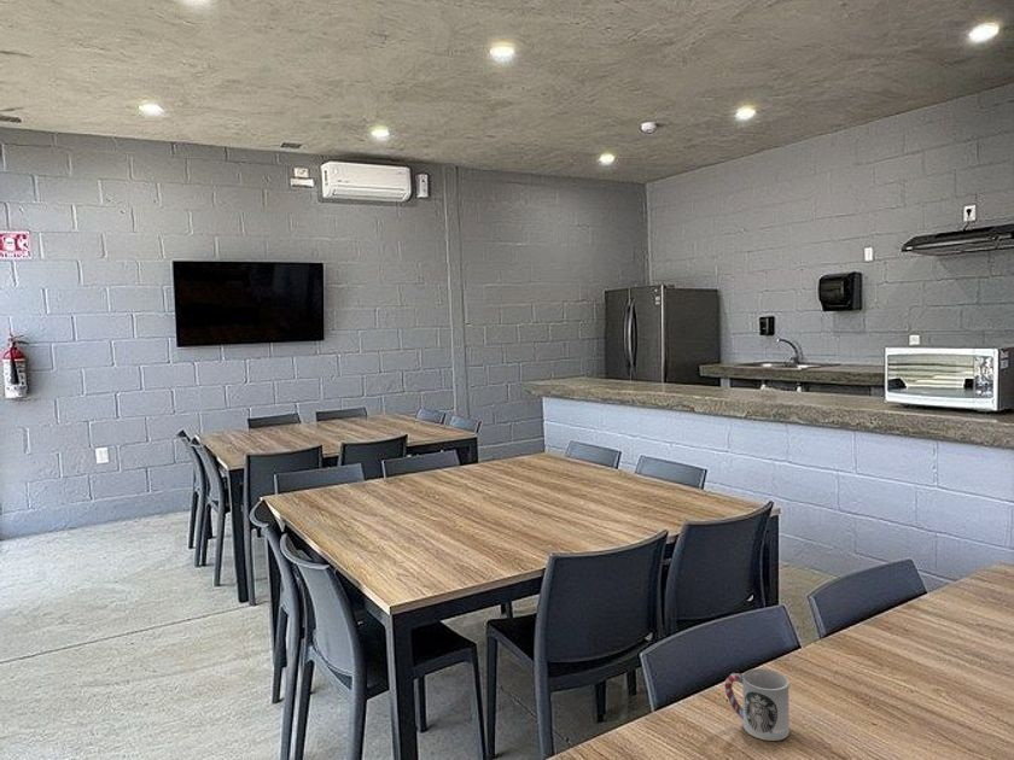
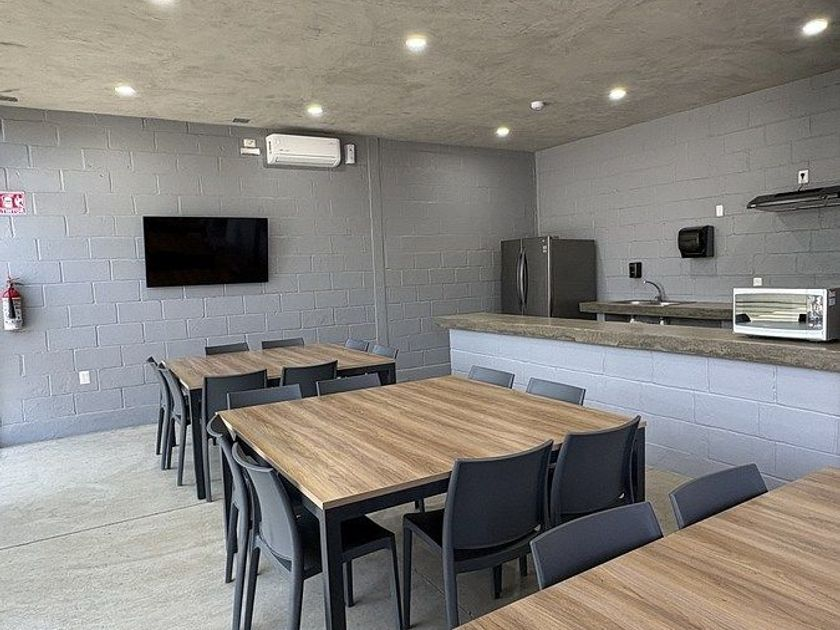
- cup [723,668,791,742]
